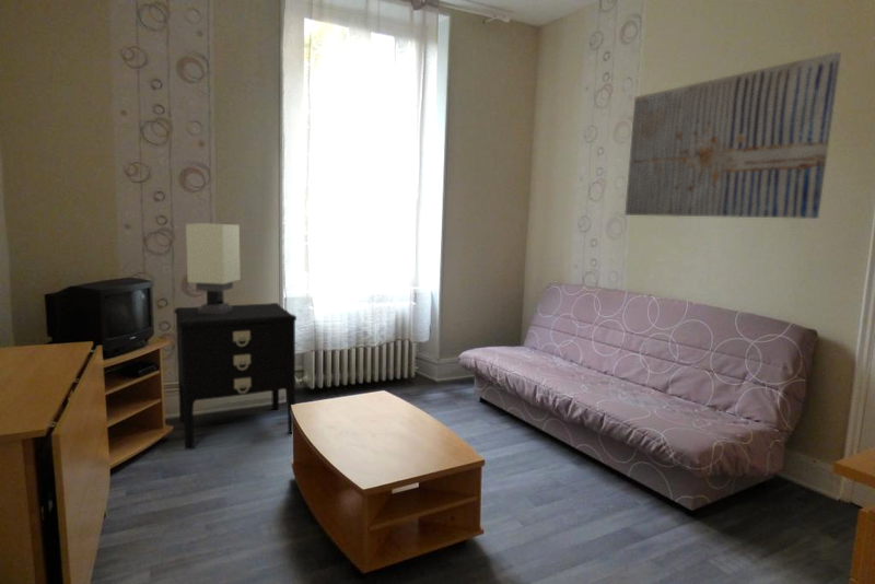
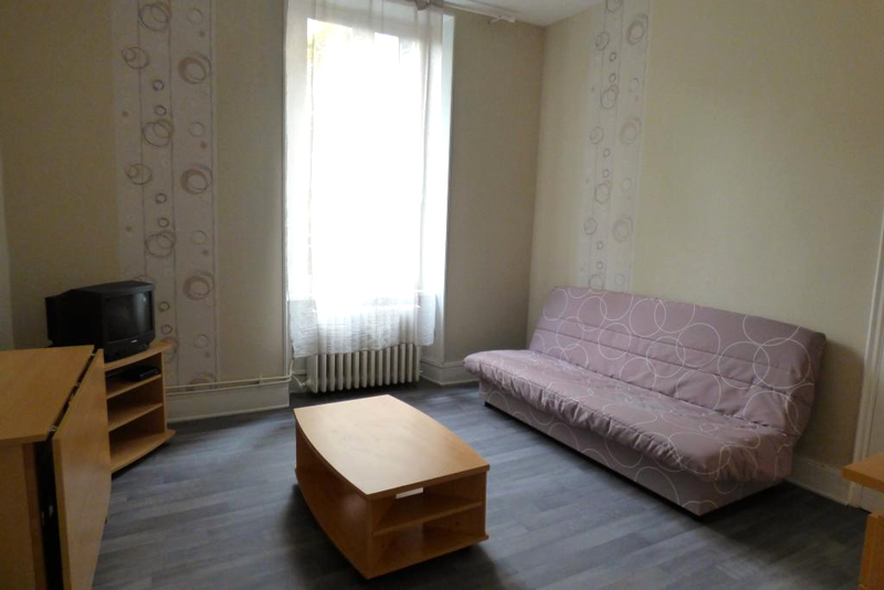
- nightstand [173,302,298,451]
- wall art [623,51,842,220]
- table lamp [185,222,242,314]
